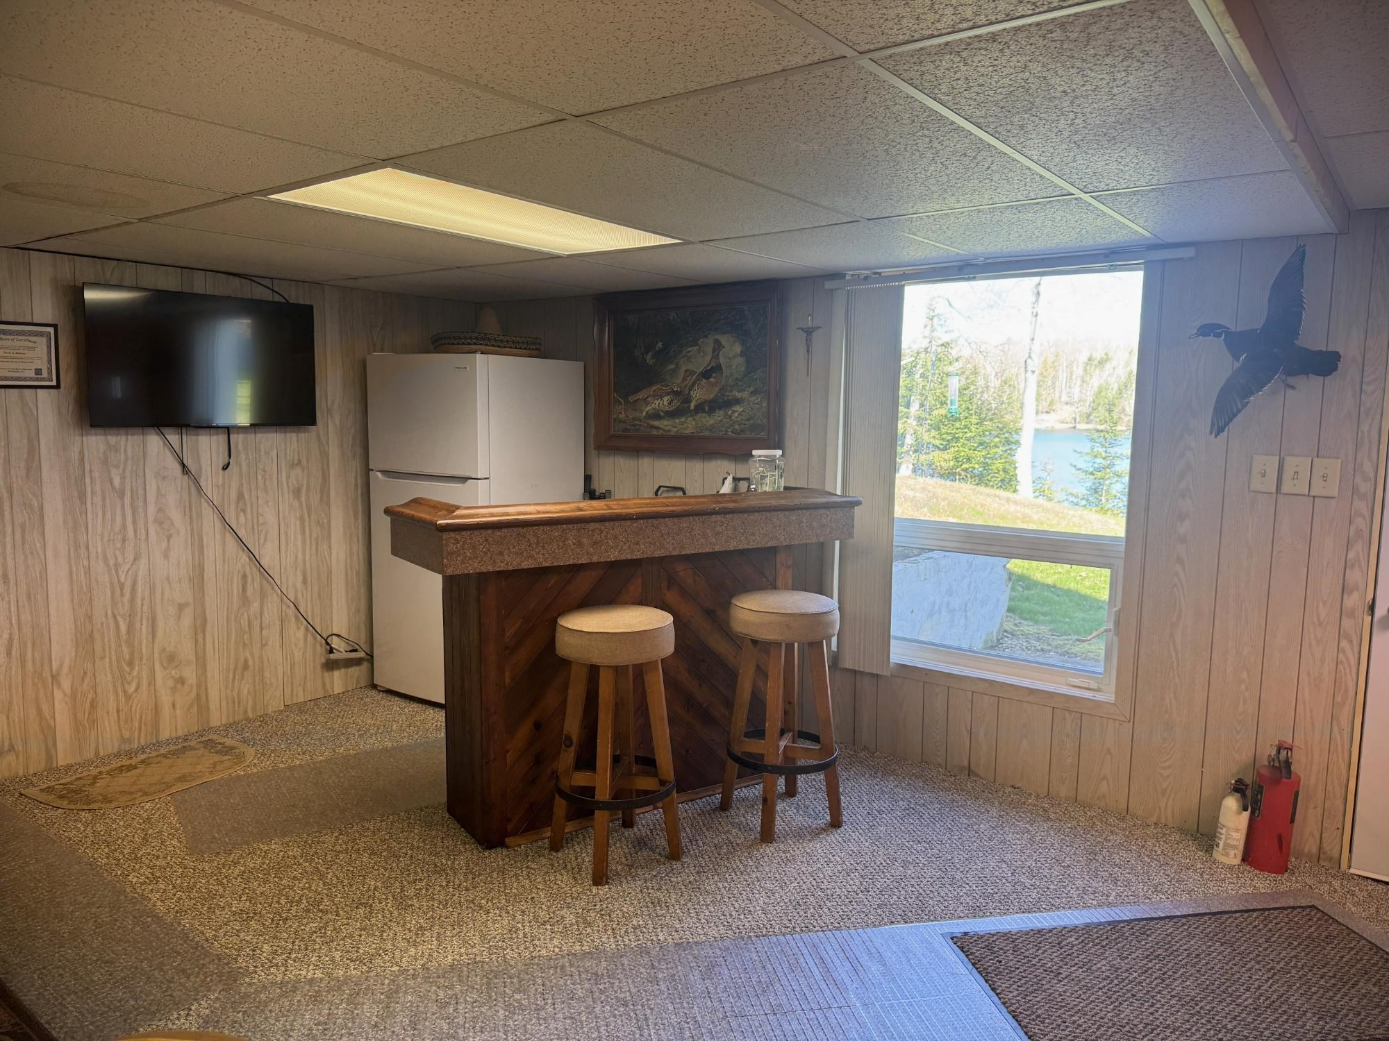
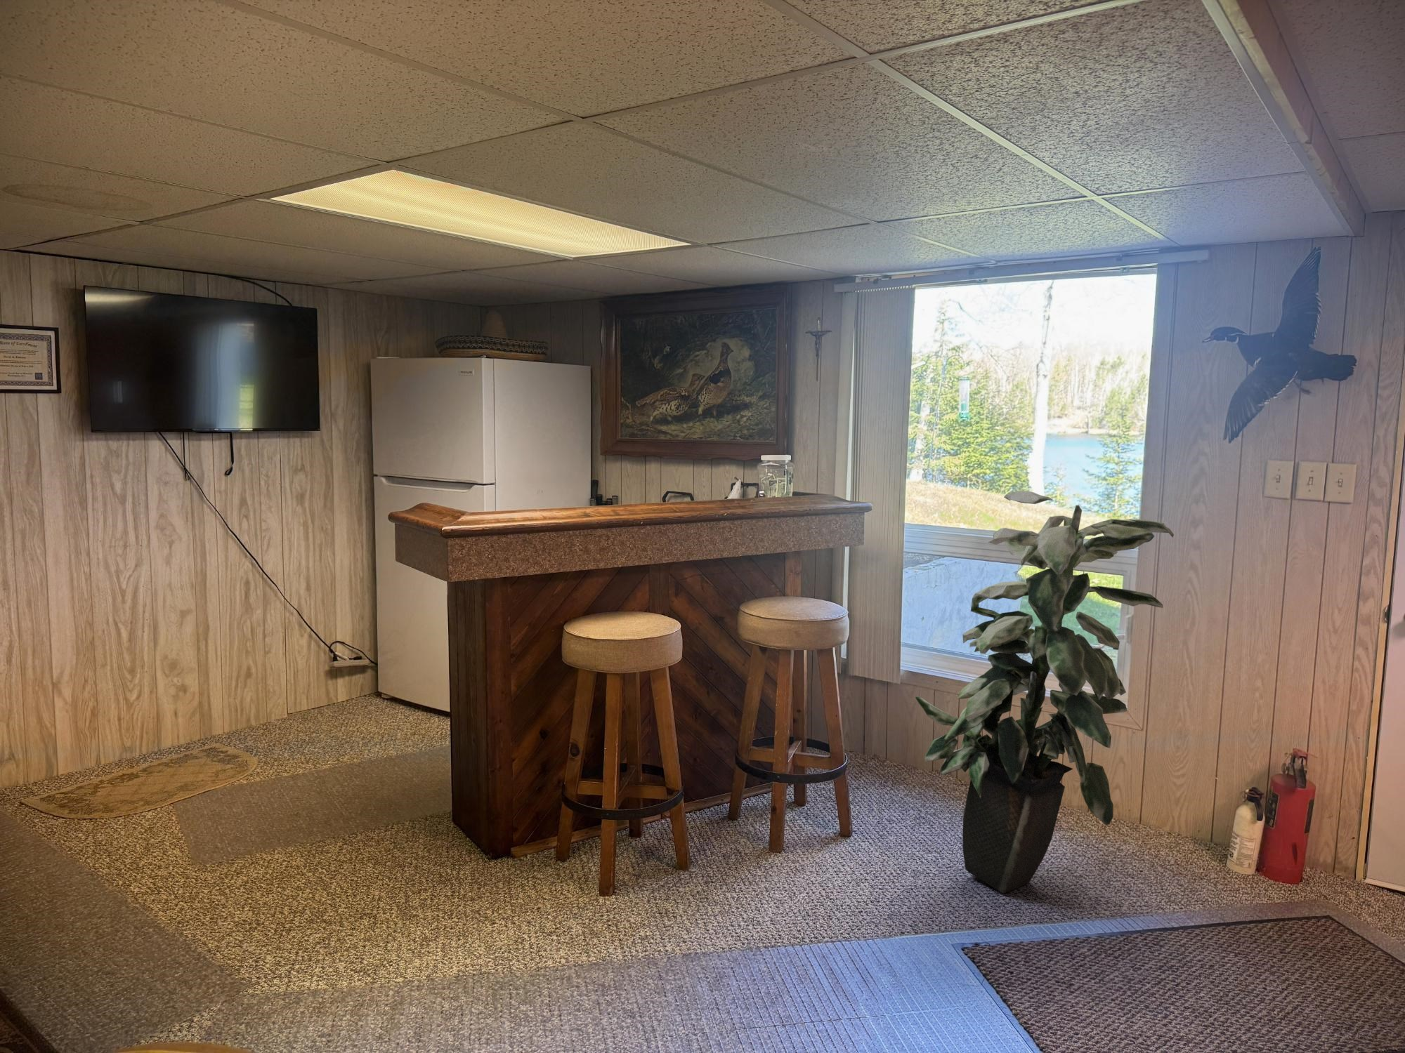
+ indoor plant [914,490,1175,894]
